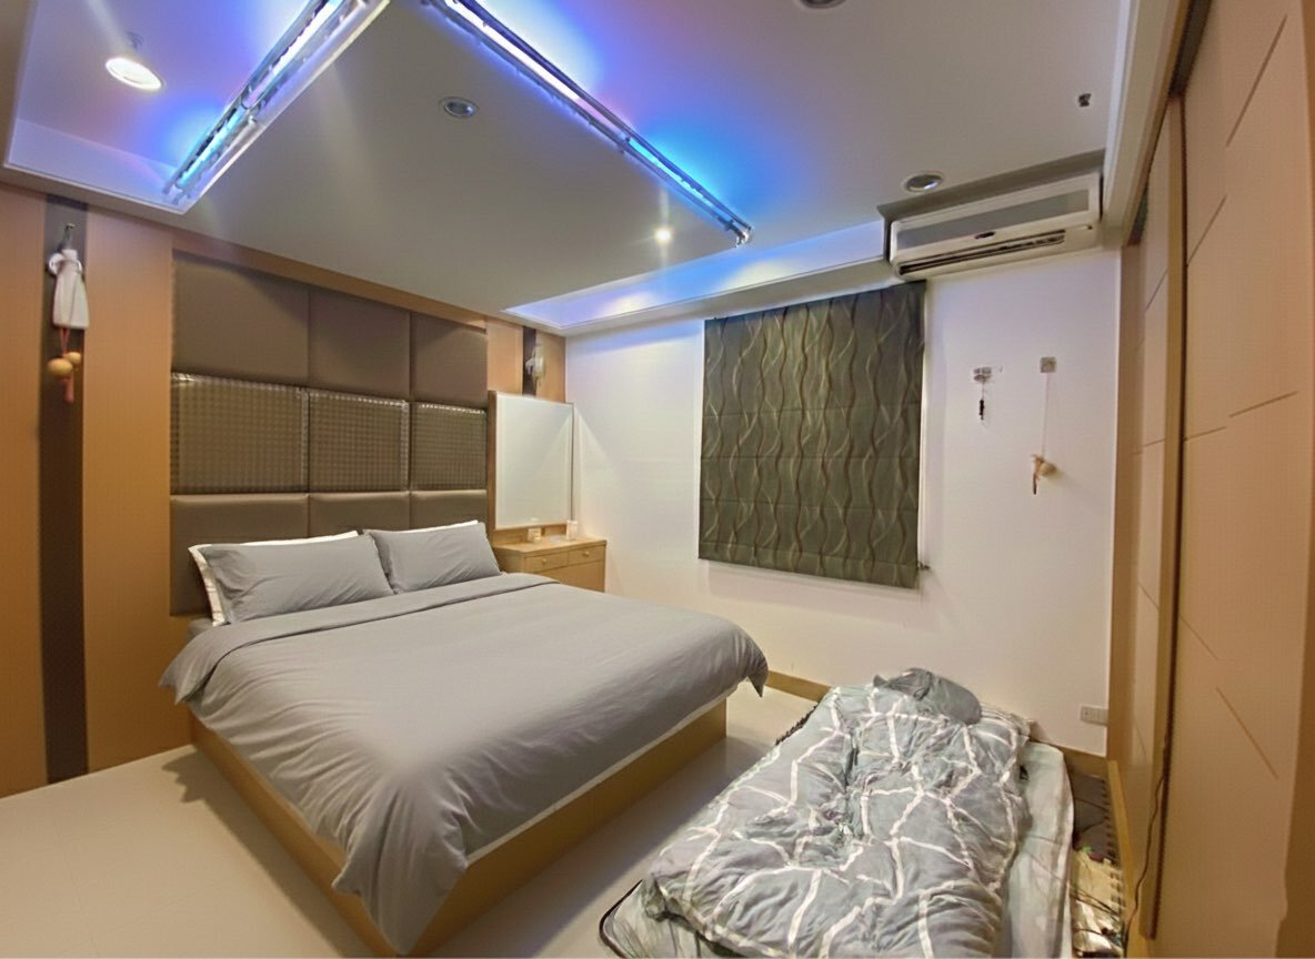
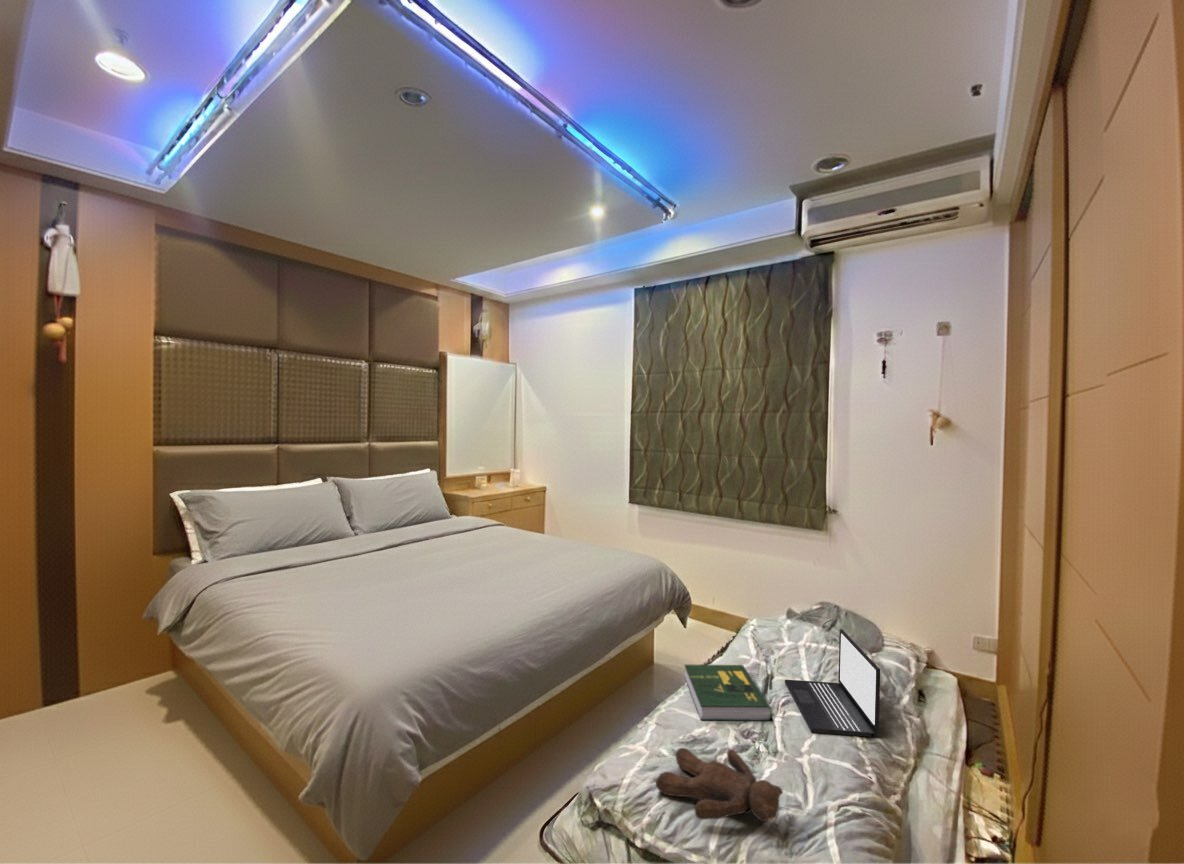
+ laptop [784,628,881,738]
+ teddy bear [655,747,784,823]
+ book [683,664,773,722]
